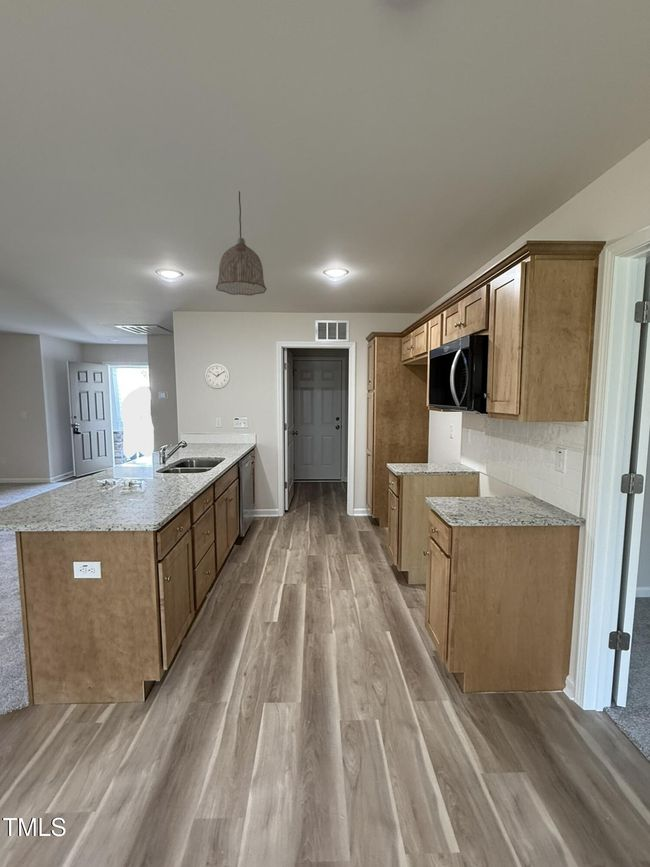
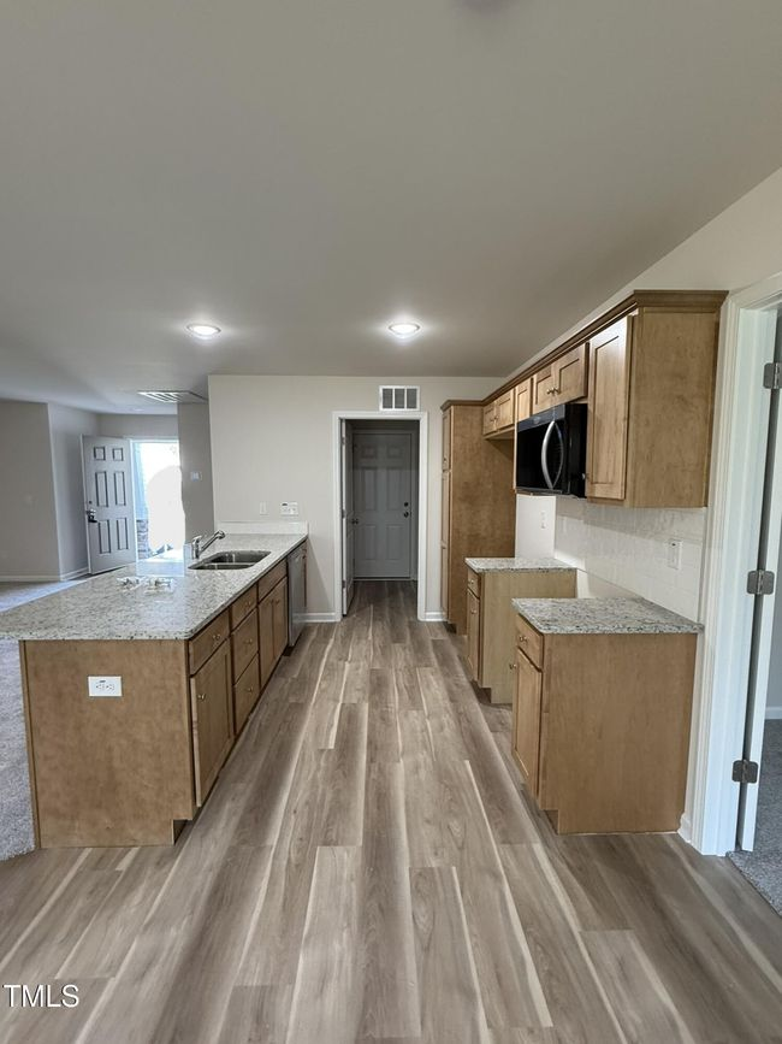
- pendant lamp [215,190,268,297]
- wall clock [203,362,231,390]
